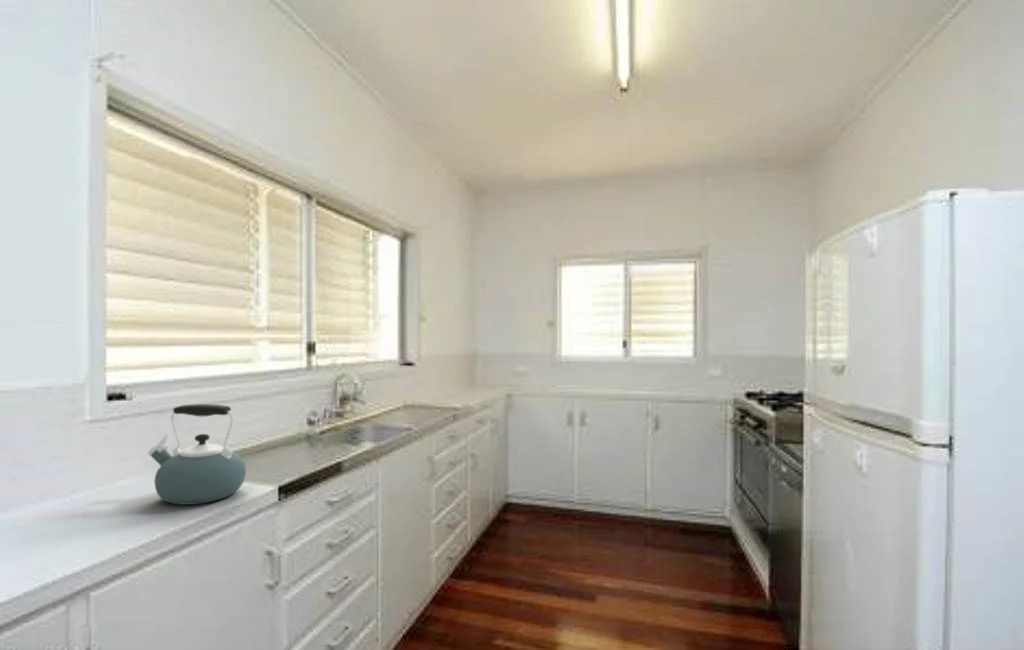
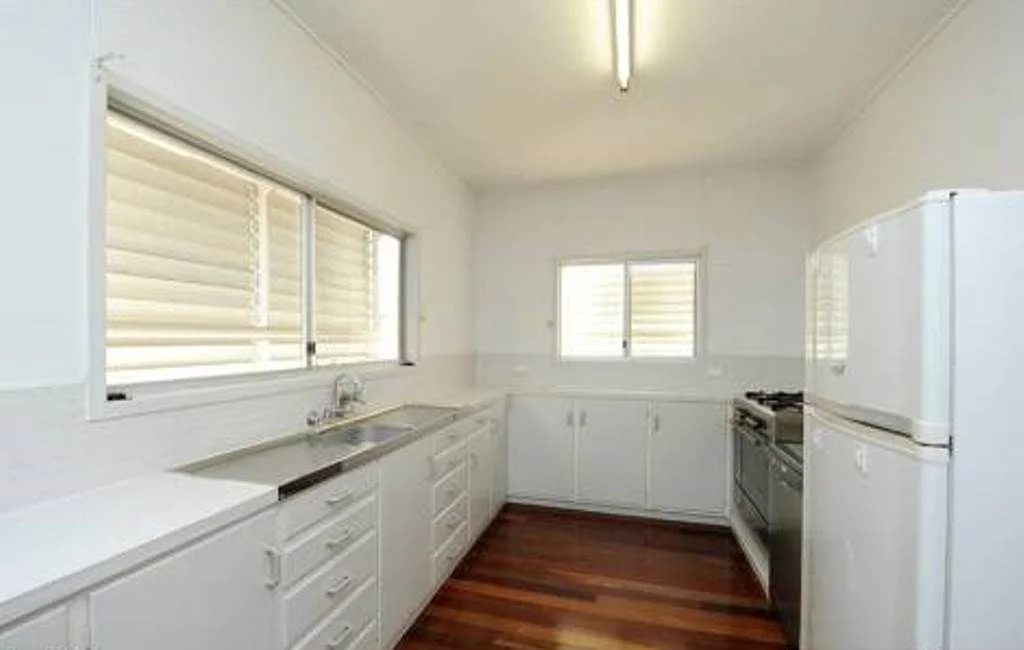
- kettle [147,403,247,506]
